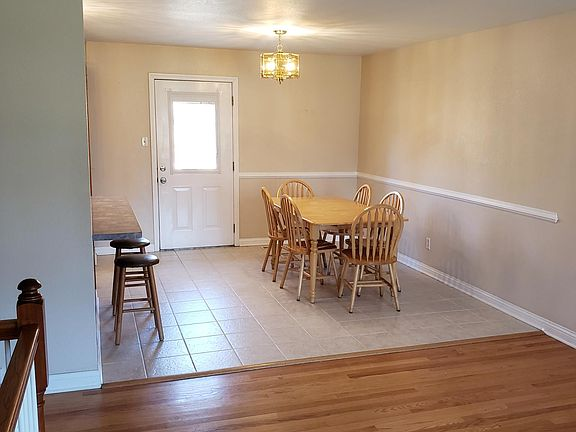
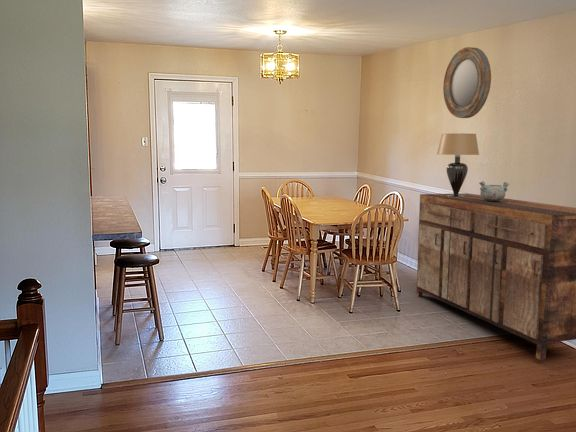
+ decorative bowl [478,180,510,201]
+ home mirror [442,46,492,119]
+ sideboard [416,192,576,361]
+ table lamp [436,132,480,197]
